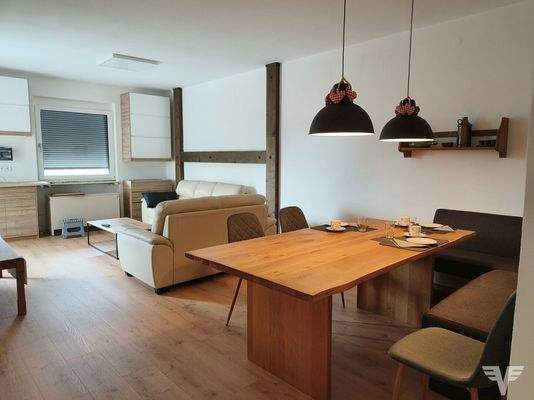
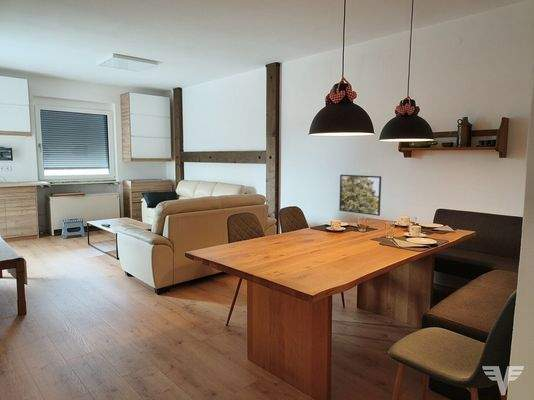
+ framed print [338,174,382,217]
